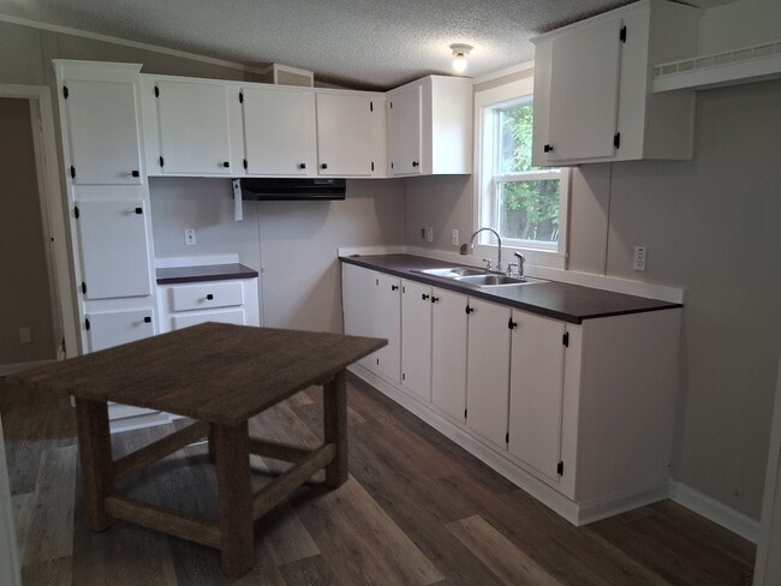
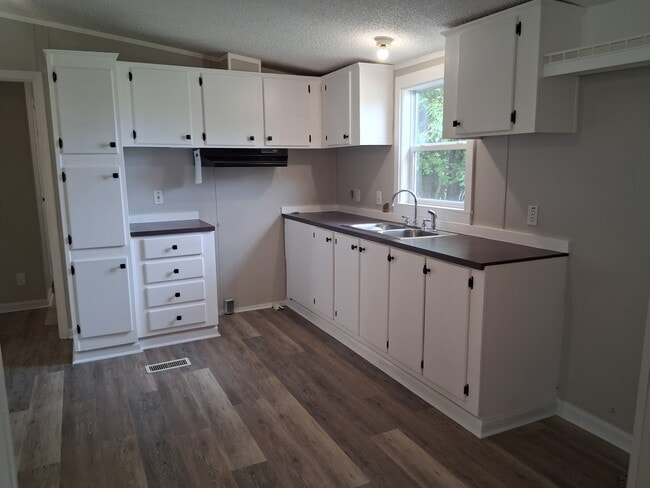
- dining table [4,321,389,579]
